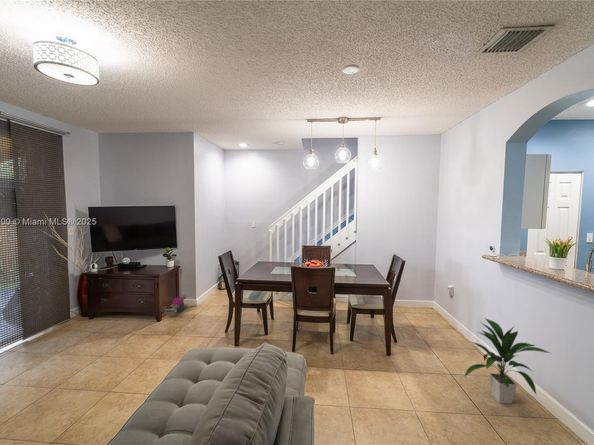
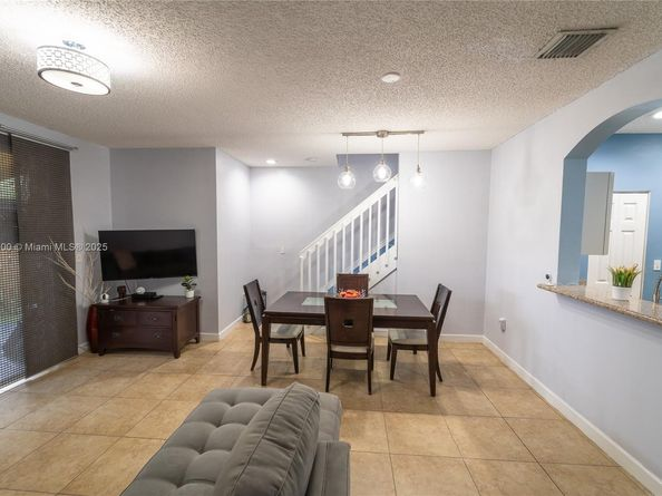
- indoor plant [463,317,551,405]
- vacuum cleaner [164,294,189,315]
